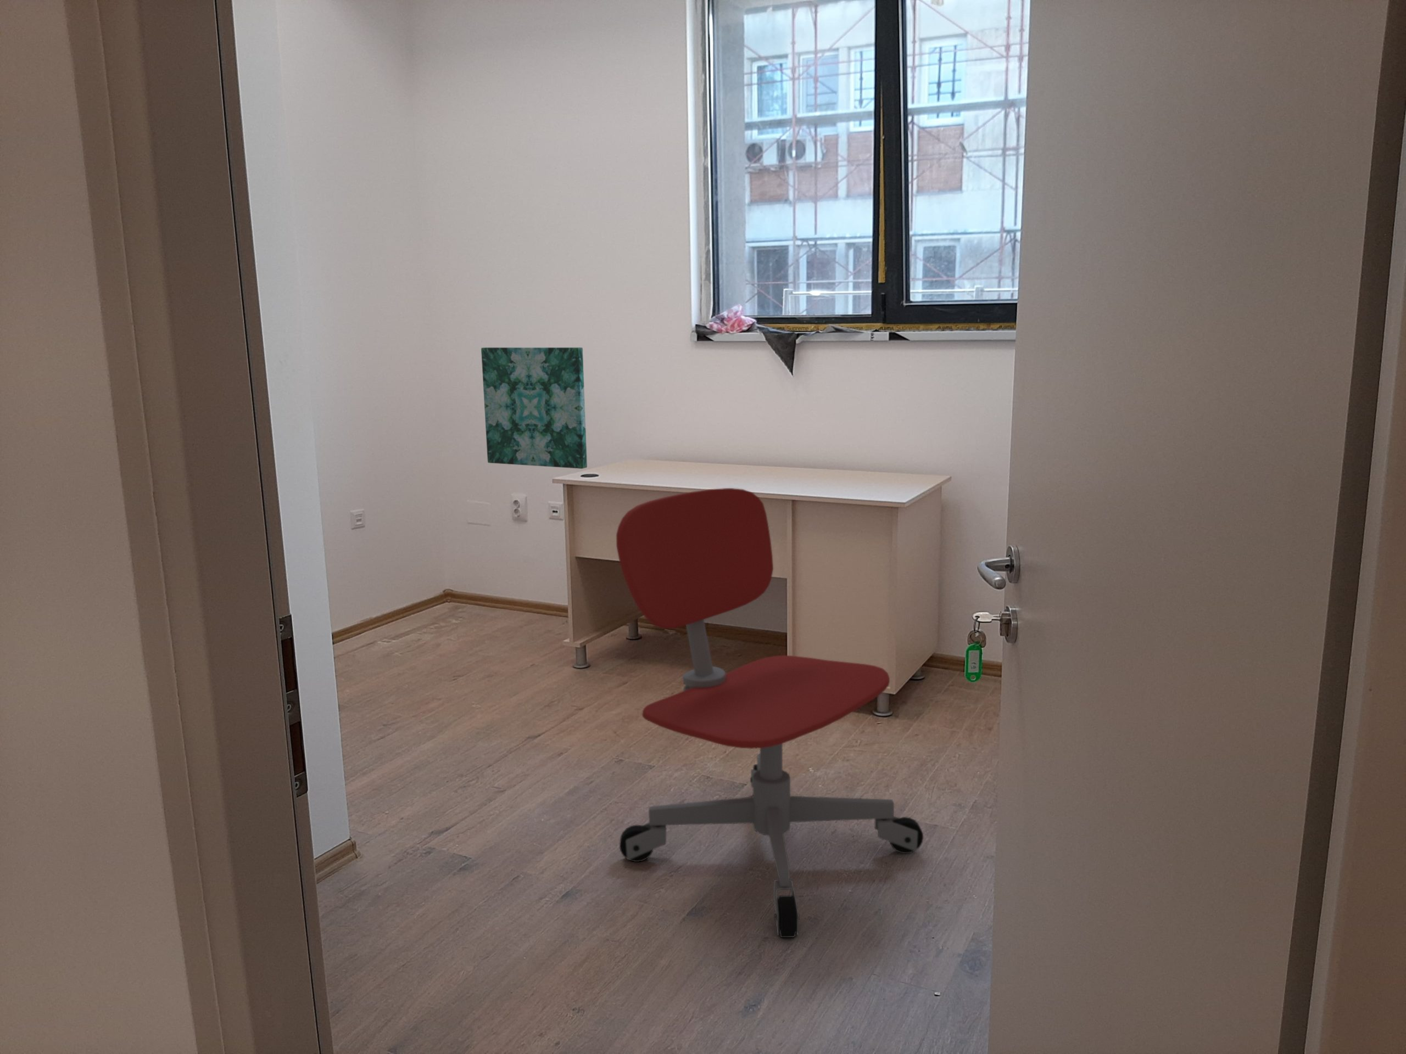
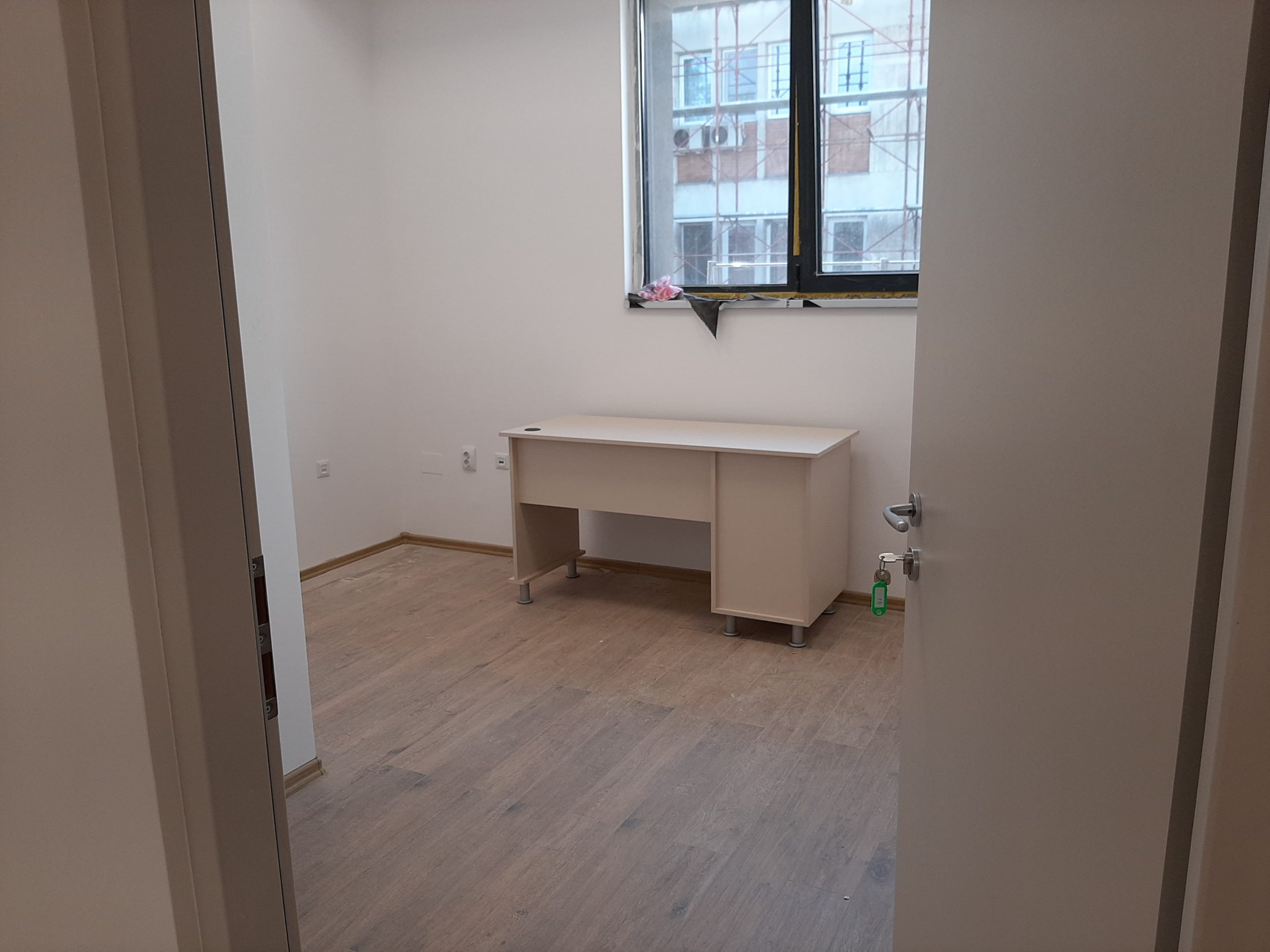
- office chair [616,487,923,938]
- wall art [480,347,588,469]
